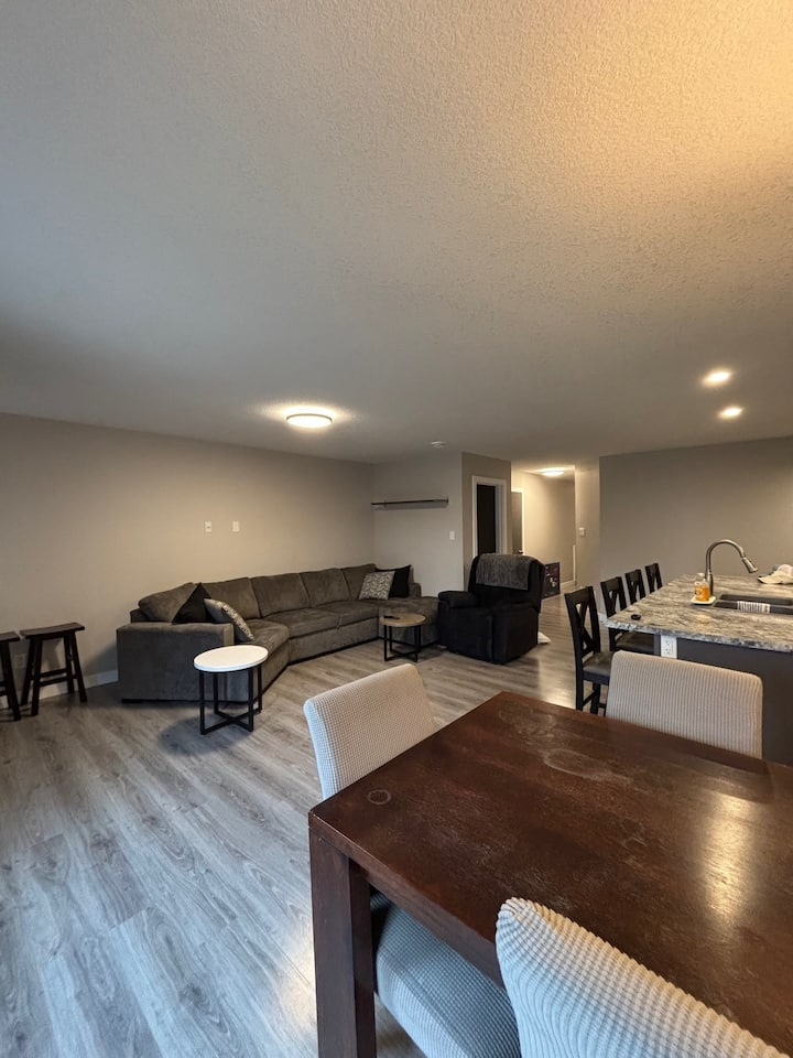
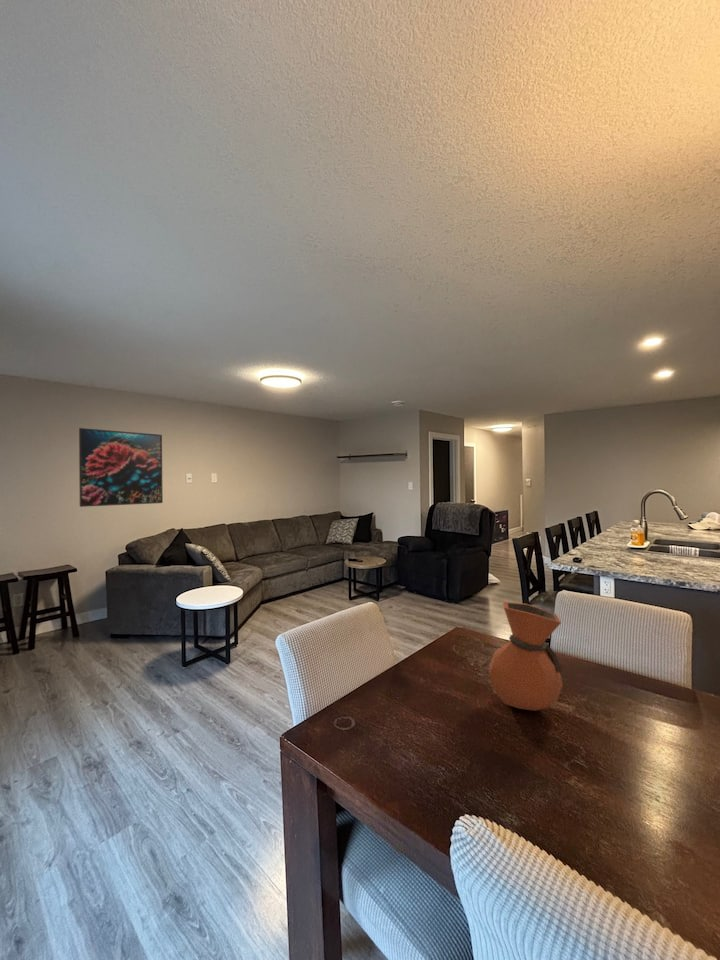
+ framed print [78,427,164,508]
+ vase [488,601,564,712]
